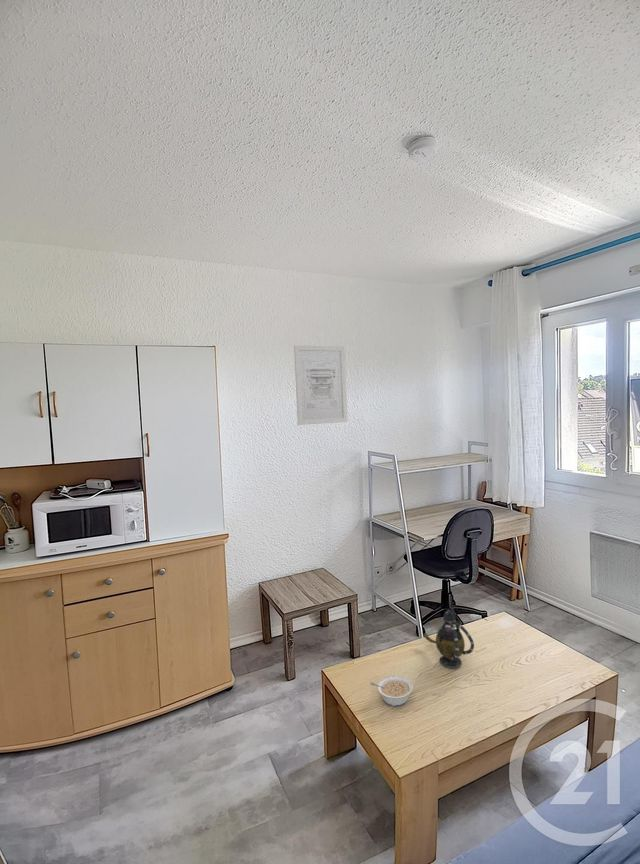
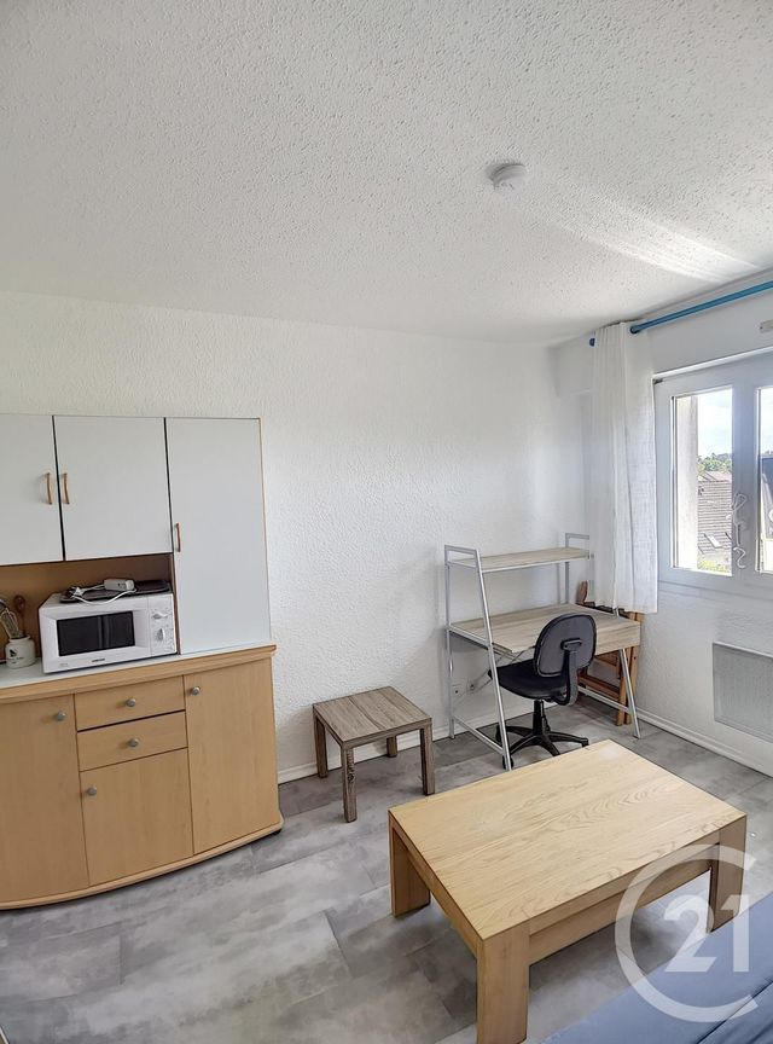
- legume [369,675,414,707]
- teapot [422,609,475,669]
- wall art [293,344,349,426]
